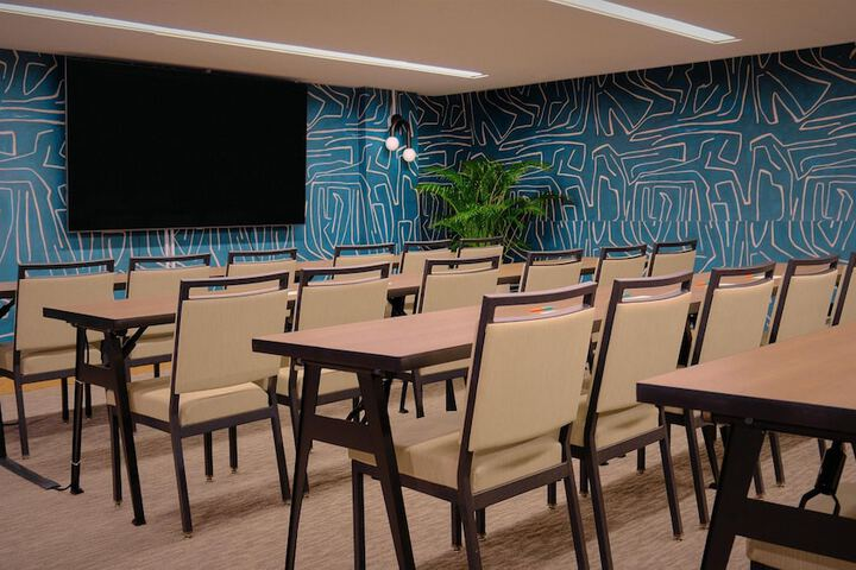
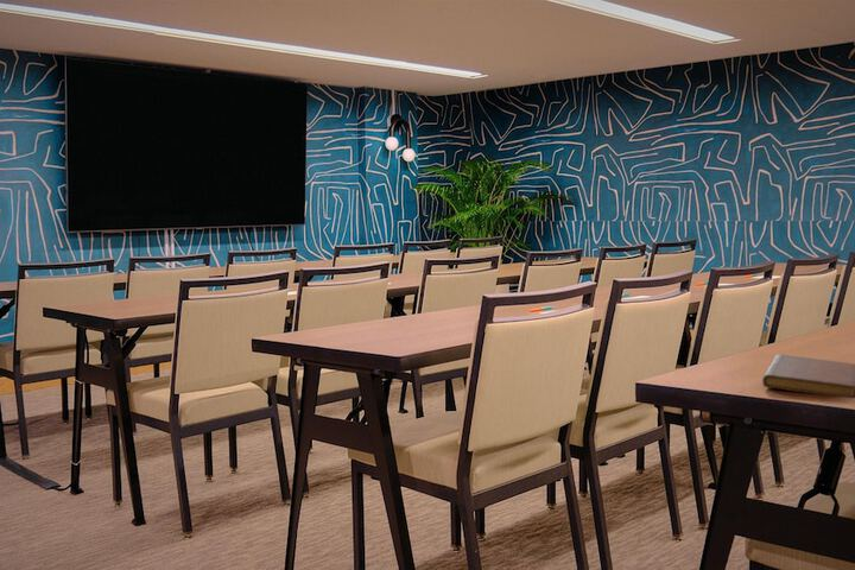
+ notebook [761,354,855,399]
